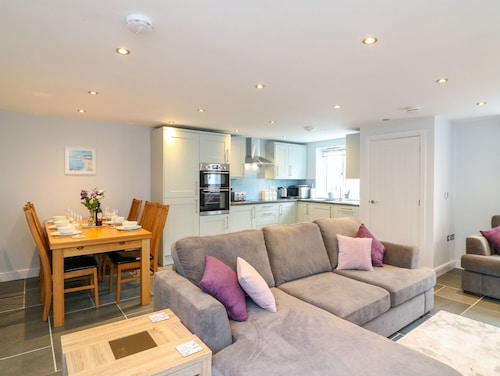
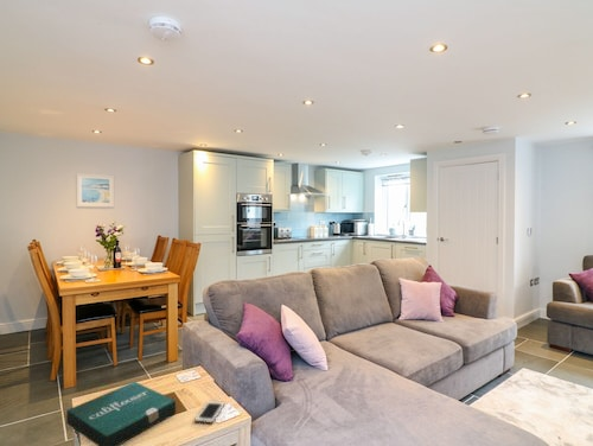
+ cell phone [195,400,225,425]
+ pizza box [65,381,177,446]
